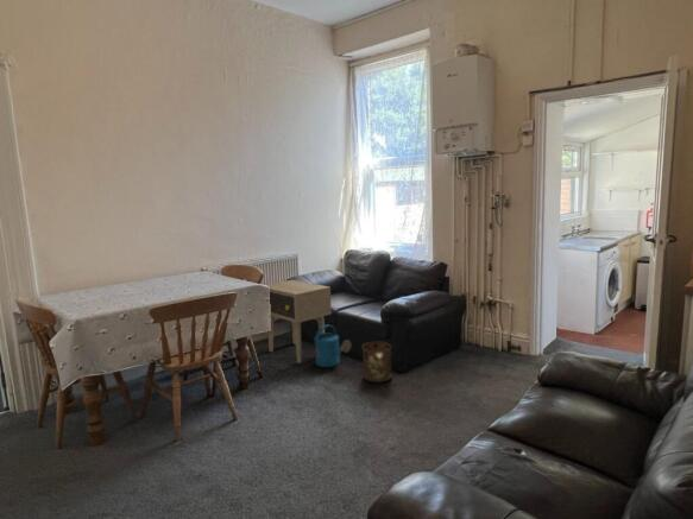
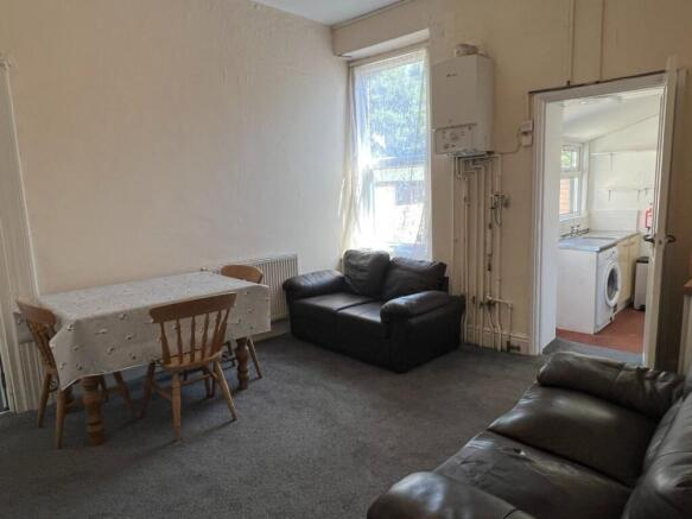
- watering can [313,324,352,368]
- side table [266,279,333,365]
- lantern [361,341,393,384]
